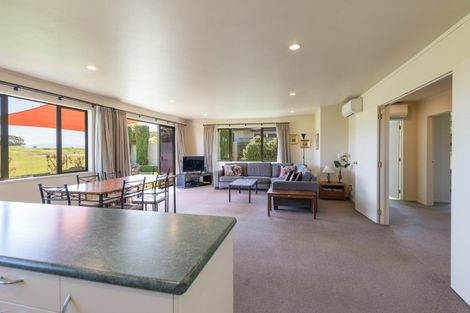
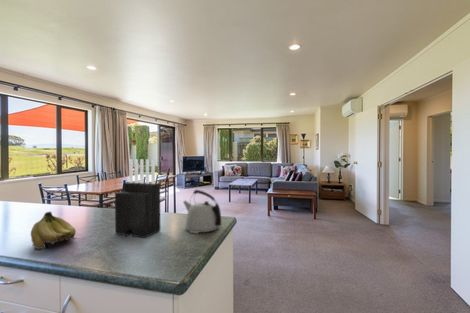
+ kettle [182,189,222,235]
+ knife block [114,158,161,239]
+ fruit [30,211,78,250]
